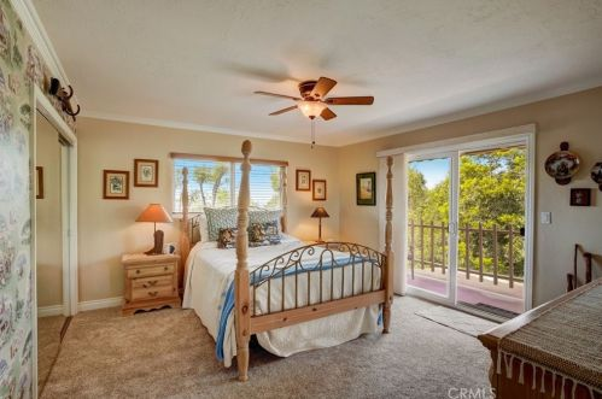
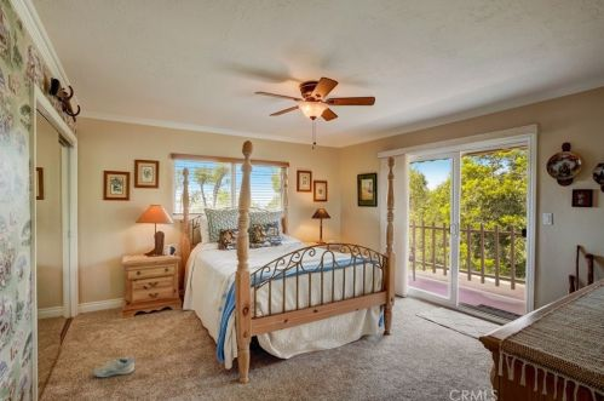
+ sneaker [92,355,136,378]
